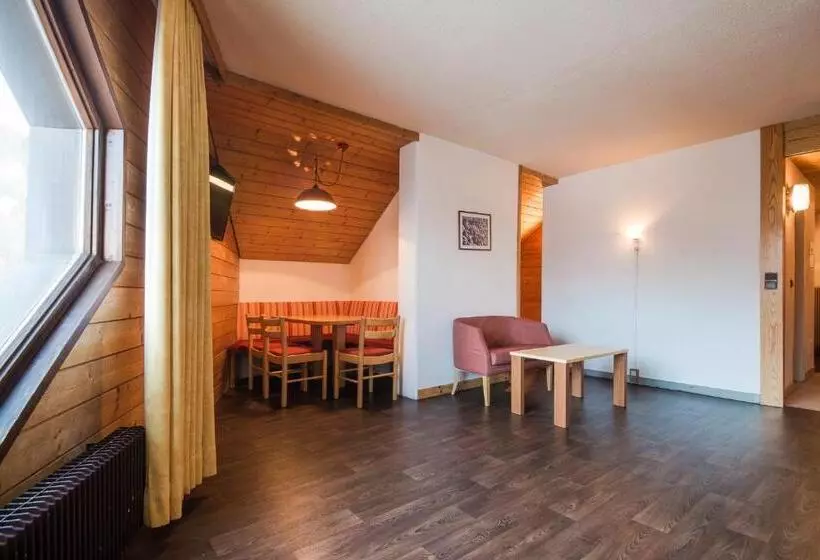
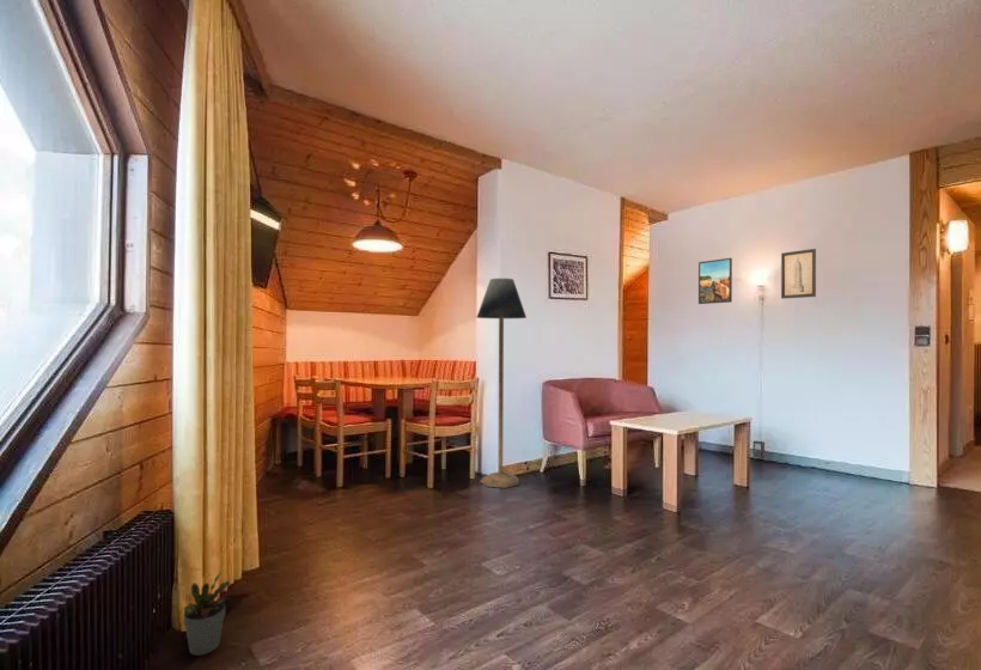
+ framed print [697,257,733,305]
+ wall art [780,248,817,300]
+ potted plant [178,571,232,657]
+ floor lamp [476,278,528,489]
